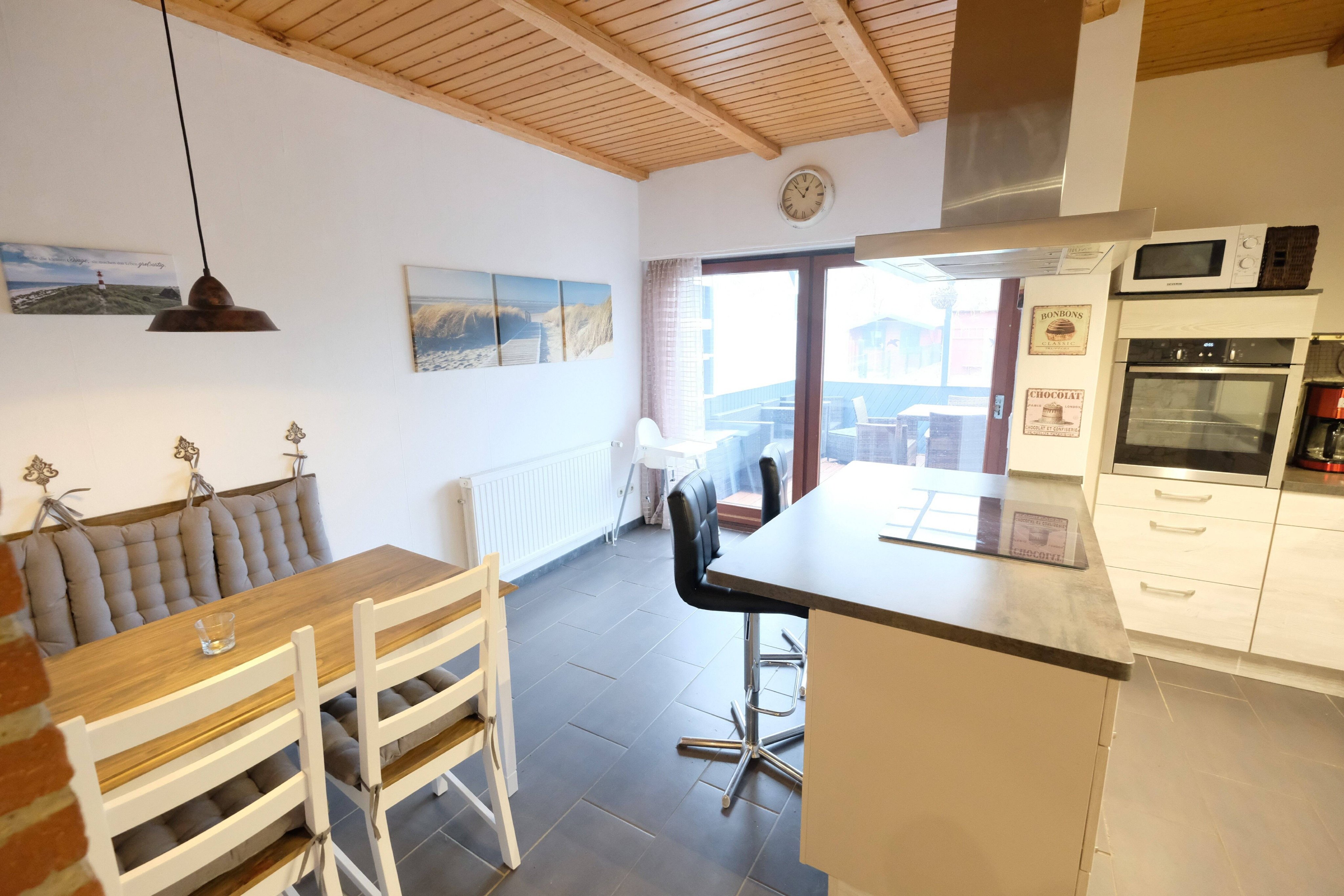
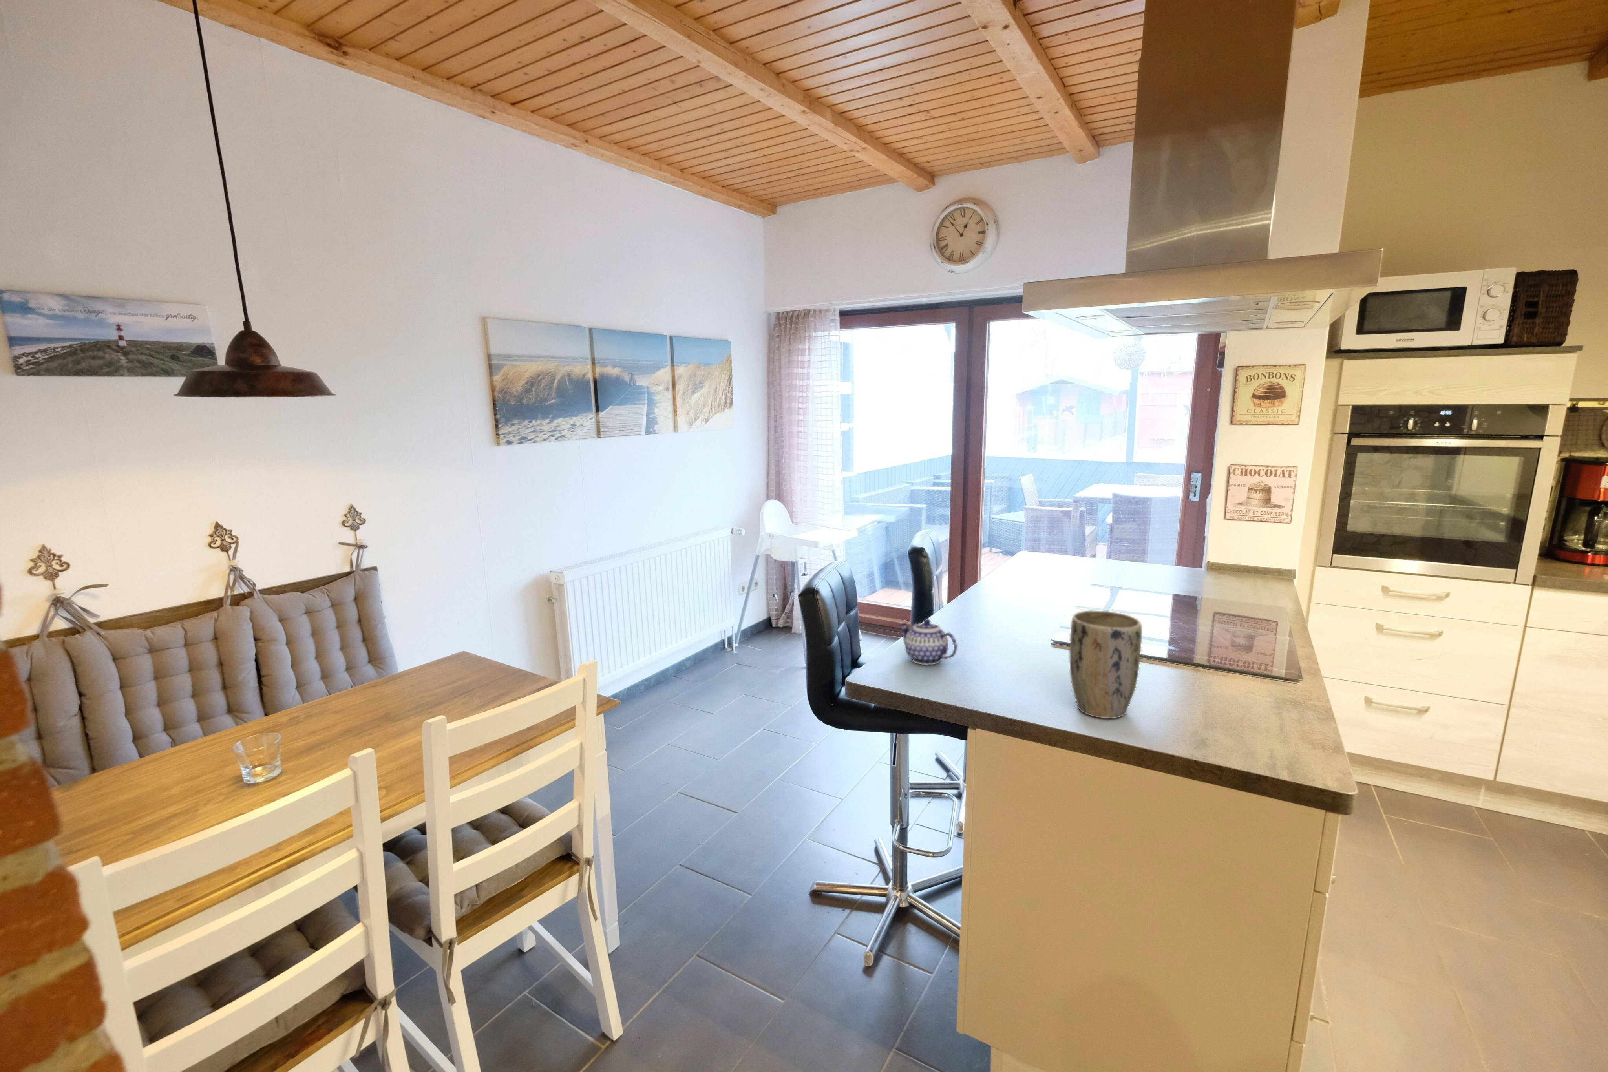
+ plant pot [1068,610,1143,719]
+ teapot [897,619,957,665]
